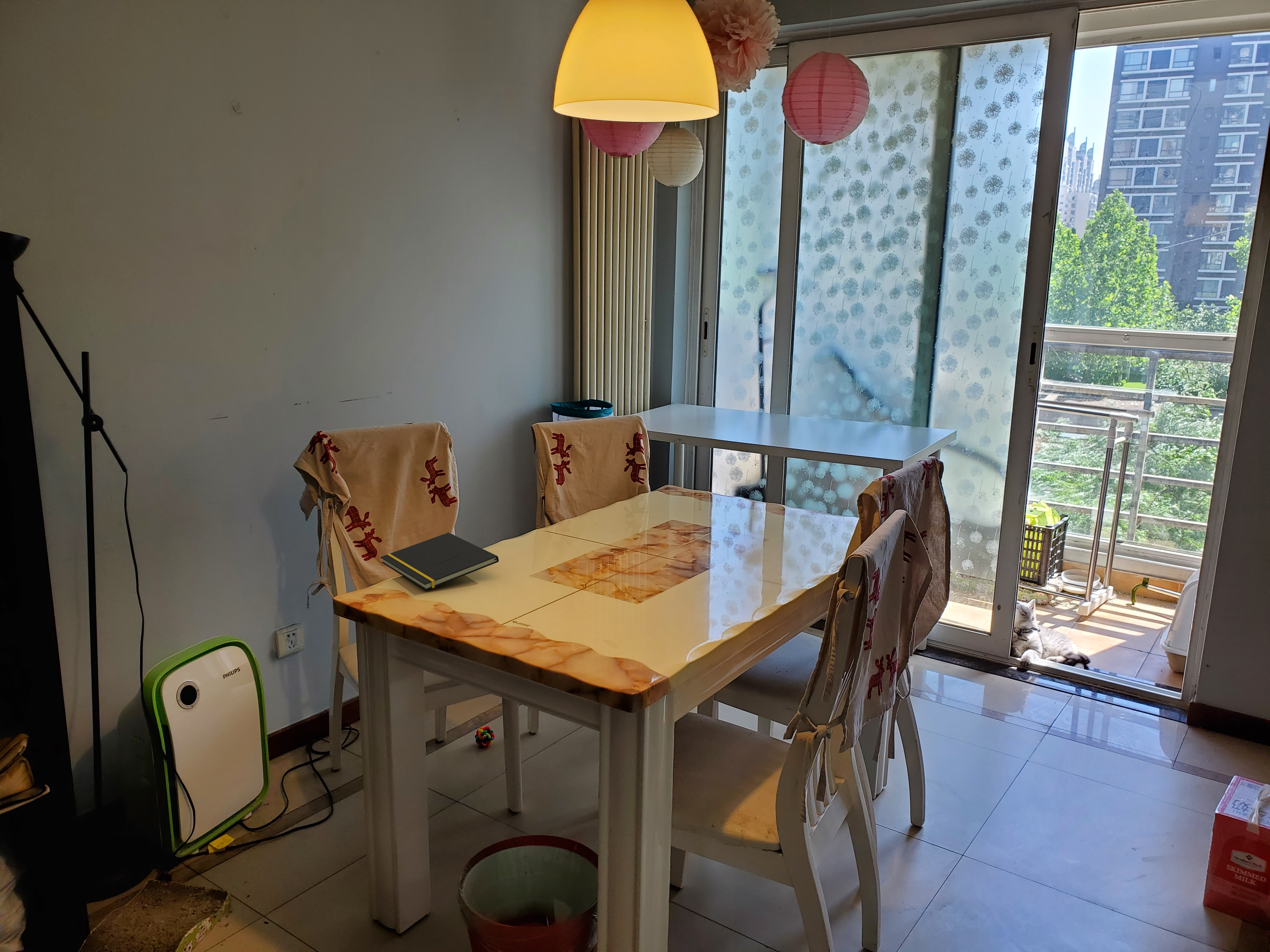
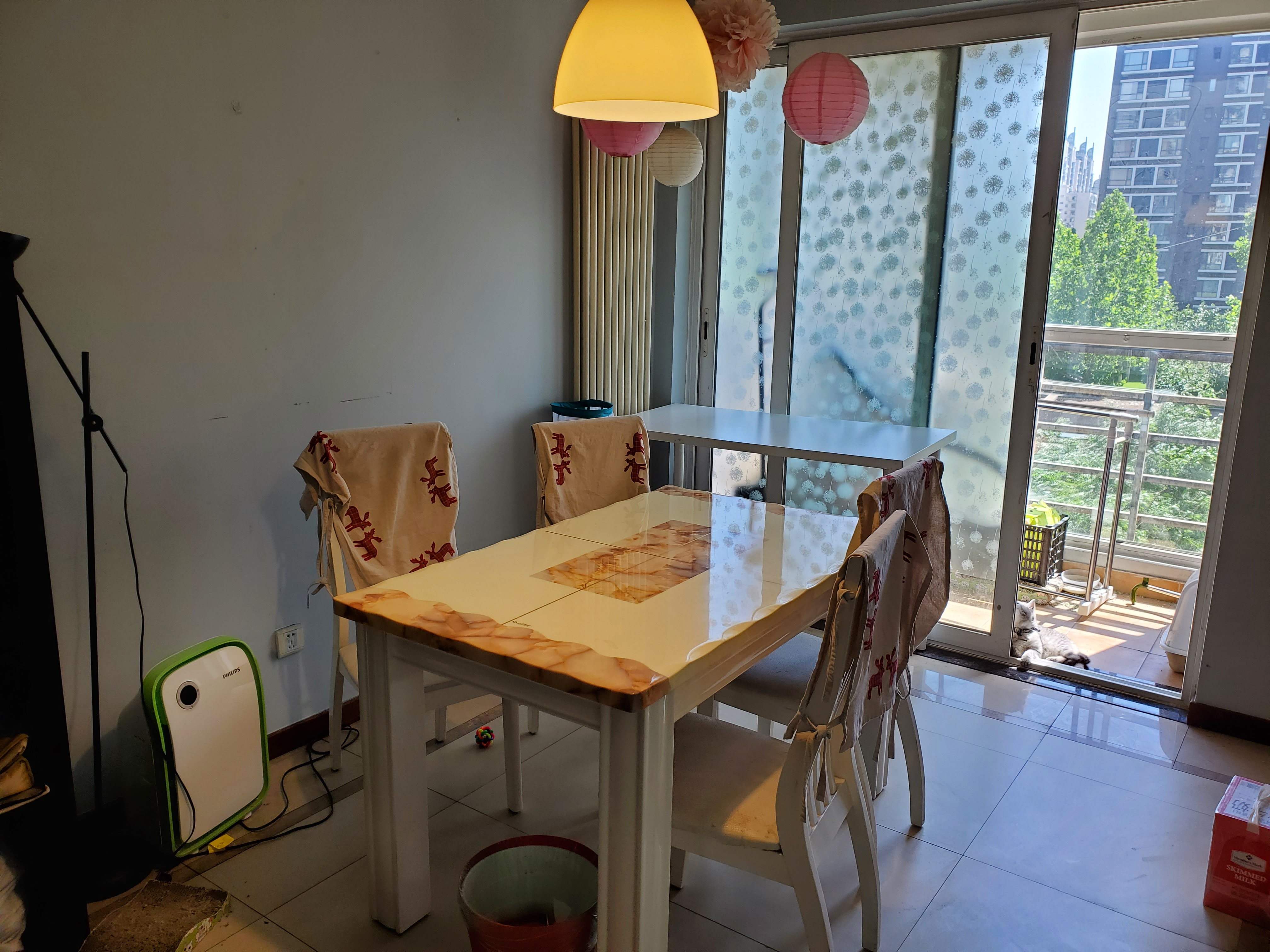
- notepad [380,532,499,591]
